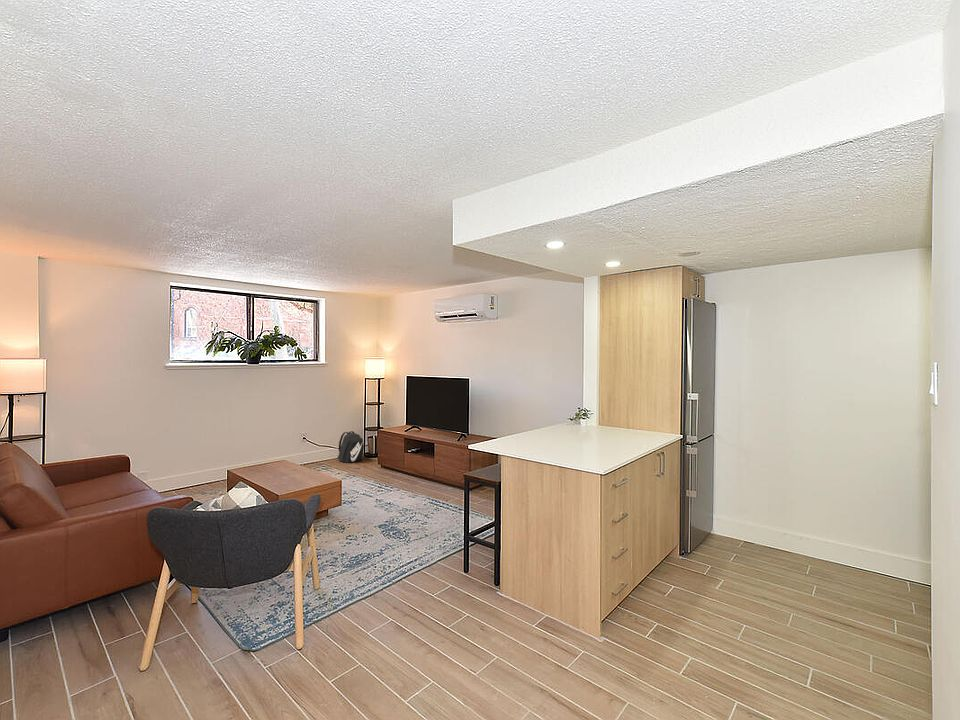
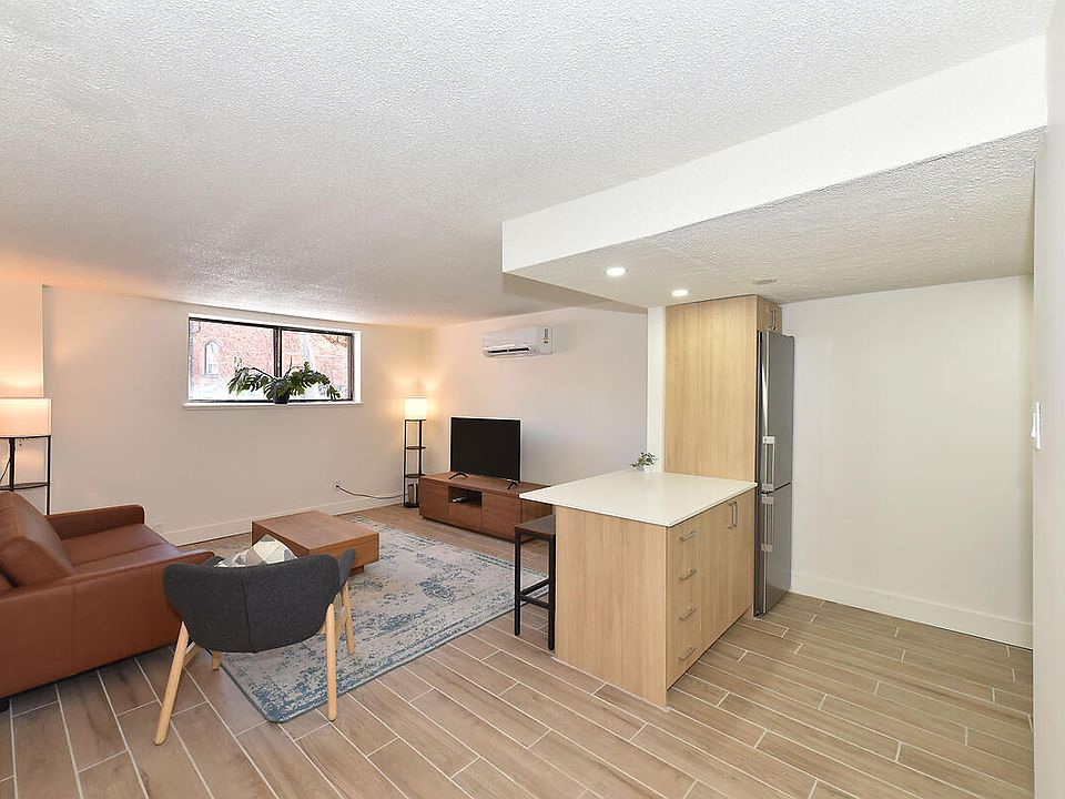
- backpack [337,430,365,464]
